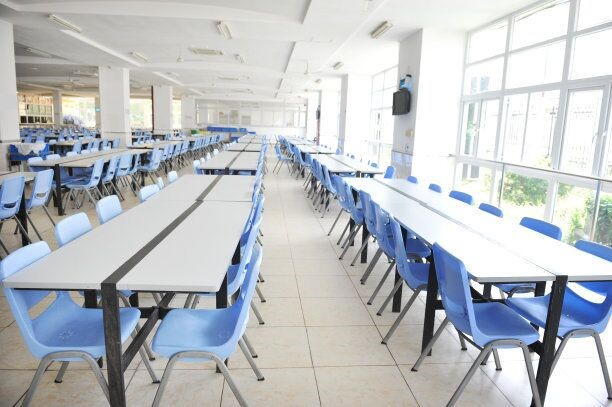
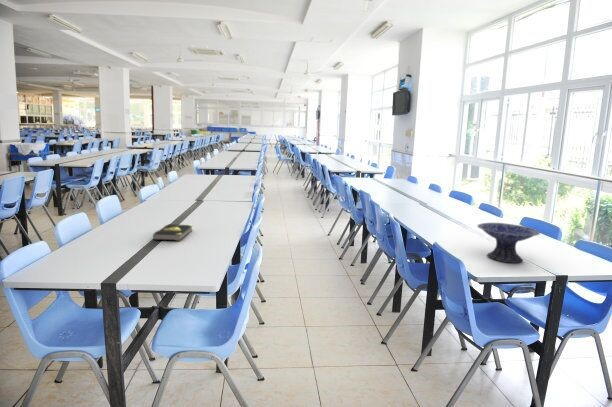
+ book [152,223,193,242]
+ decorative bowl [477,222,541,264]
